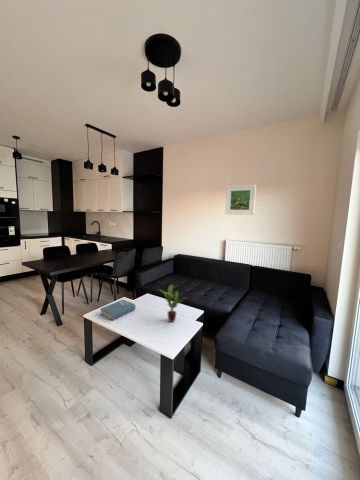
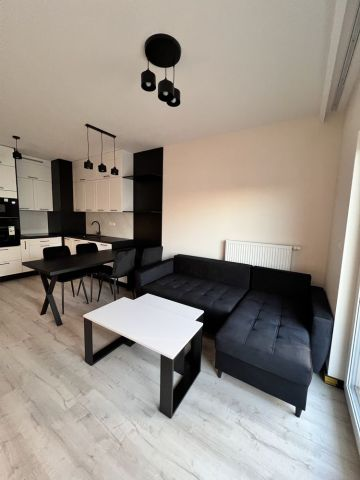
- potted plant [157,284,189,323]
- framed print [224,184,257,216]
- book [100,299,136,321]
